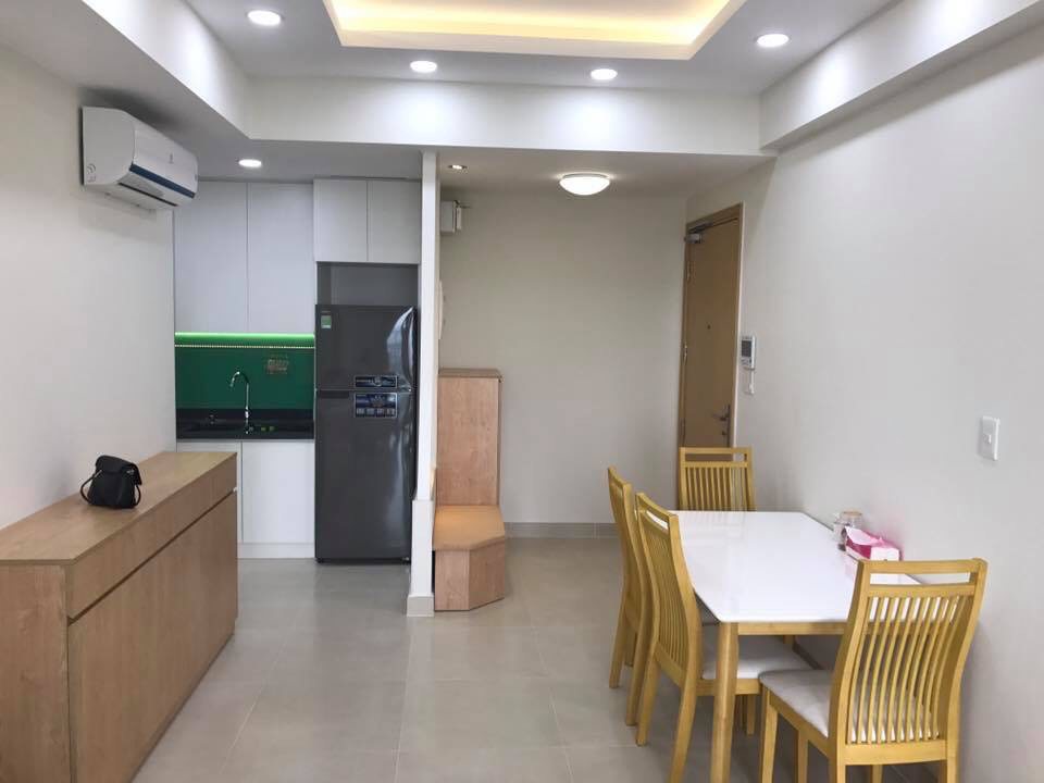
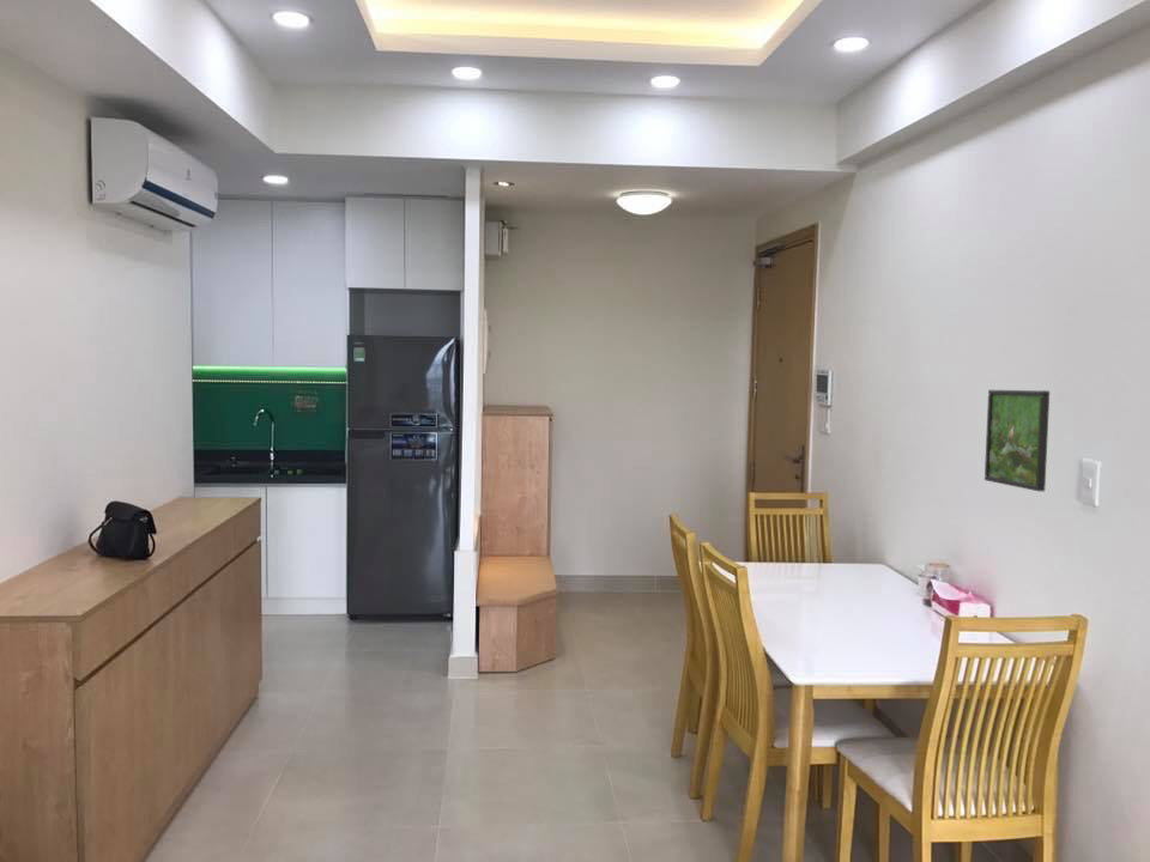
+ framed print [983,389,1051,492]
